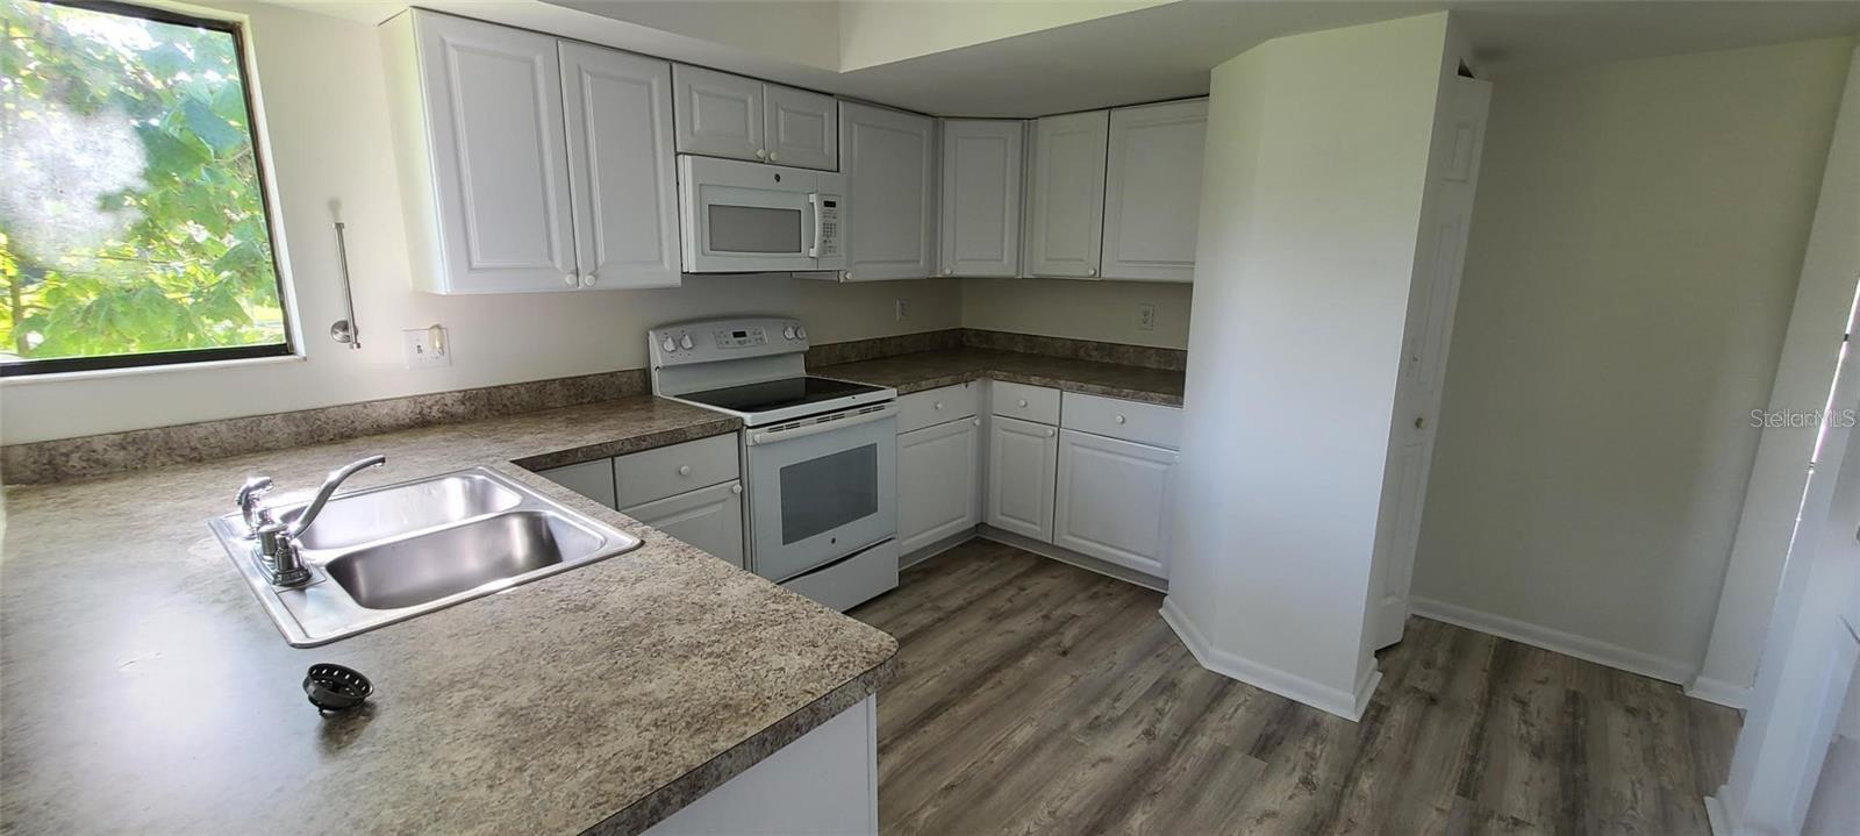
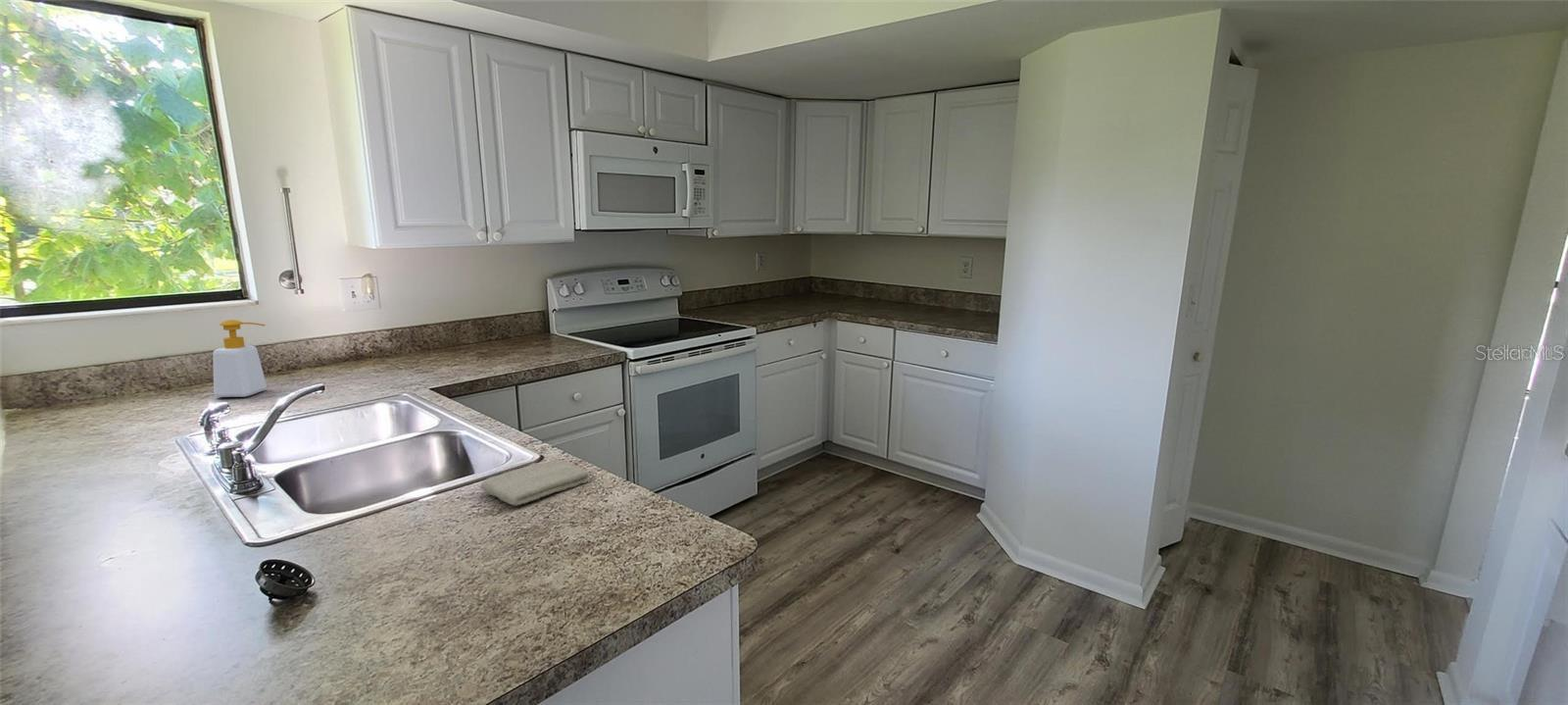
+ washcloth [479,458,591,507]
+ soap bottle [212,319,268,398]
